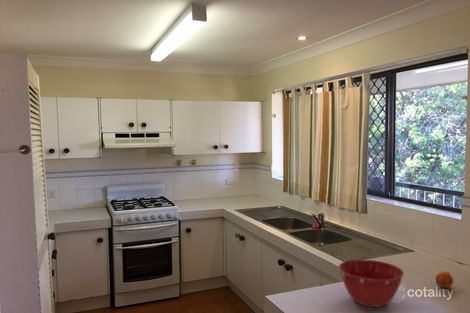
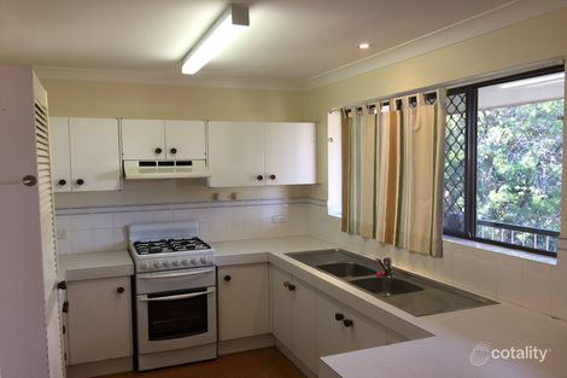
- fruit [435,270,454,288]
- mixing bowl [338,259,405,308]
